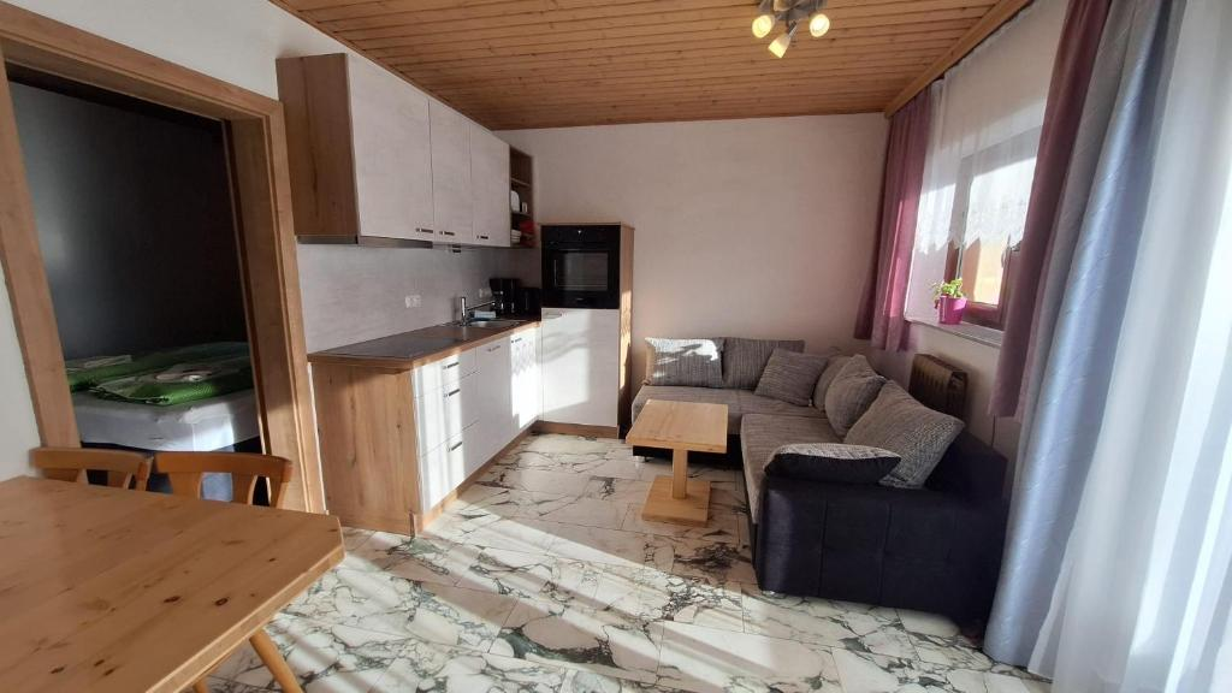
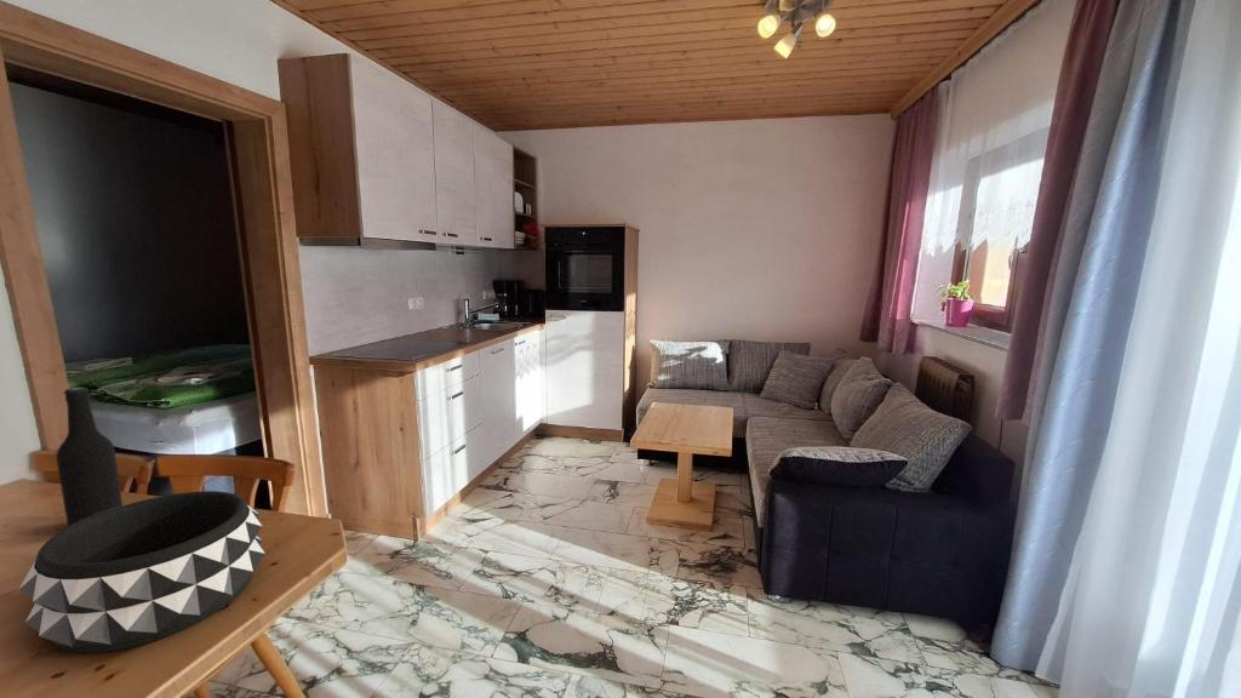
+ decorative bowl [18,490,267,654]
+ bottle [55,387,124,528]
